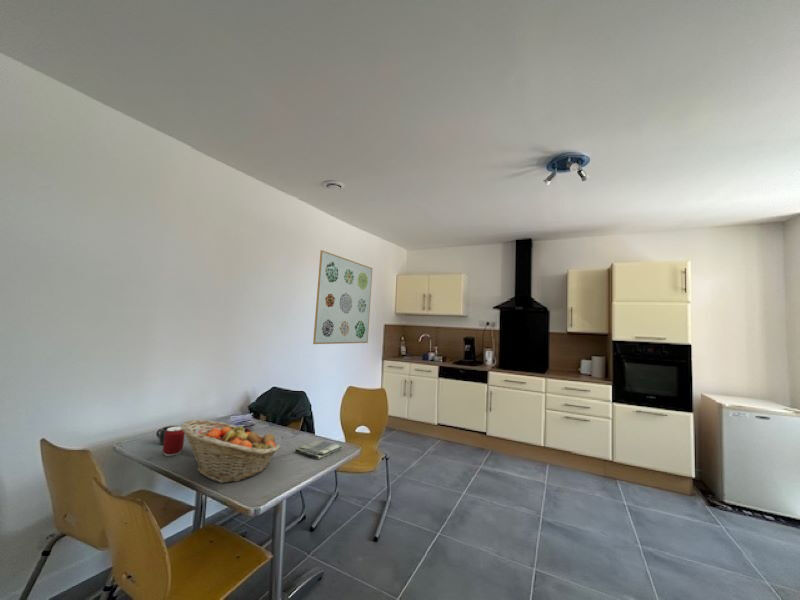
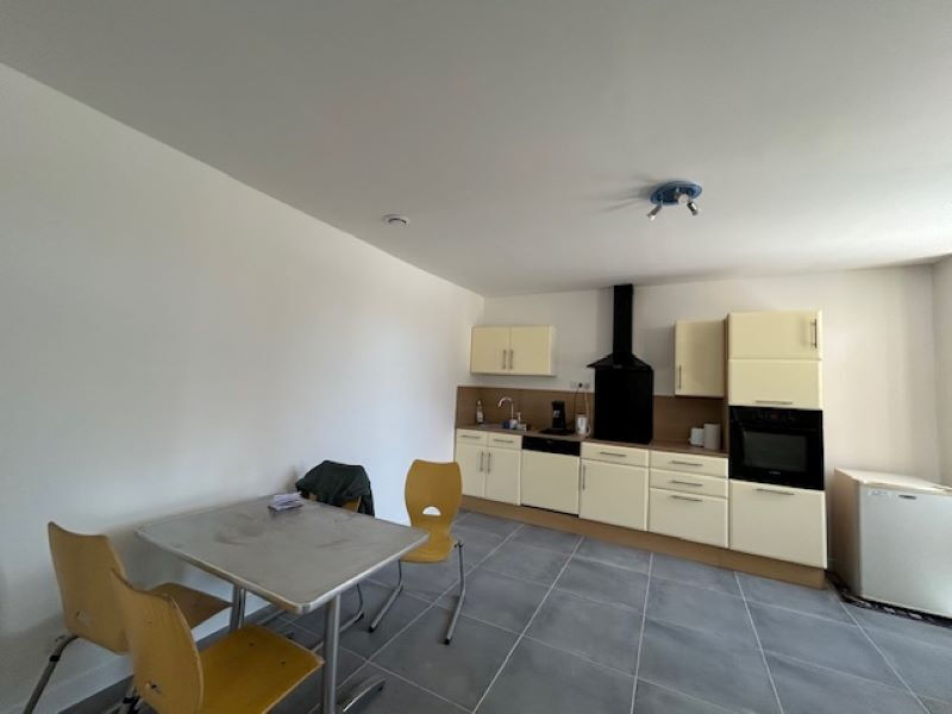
- fruit basket [180,419,281,484]
- dish towel [294,439,343,460]
- can [162,426,186,457]
- mug [155,425,181,446]
- wall art [312,249,374,345]
